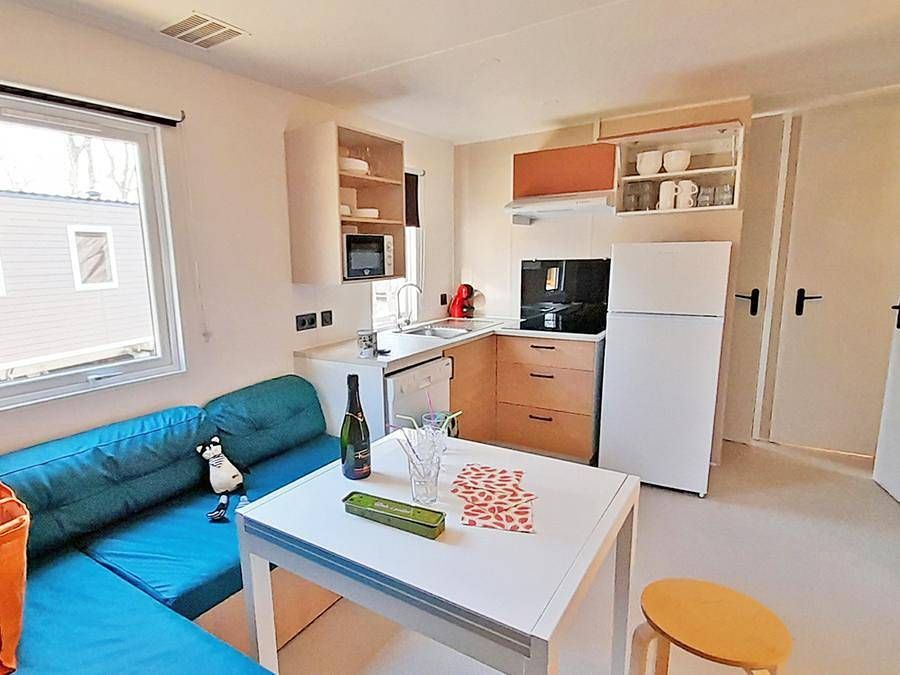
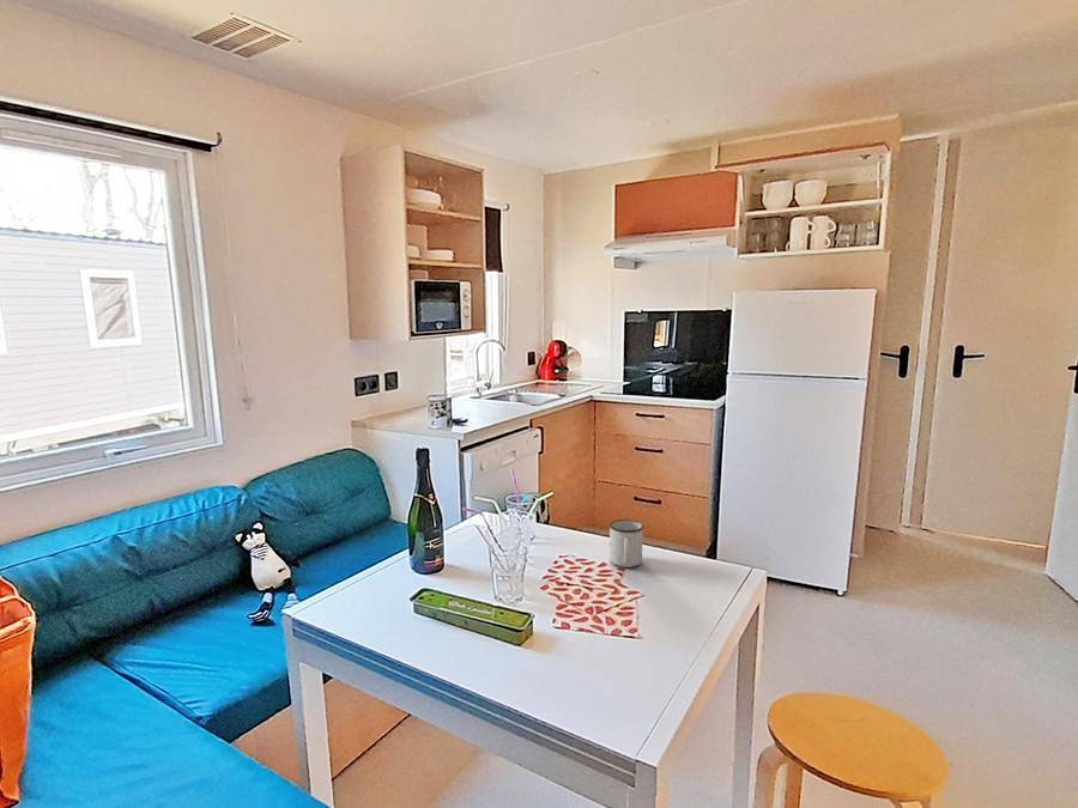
+ mug [608,518,644,569]
